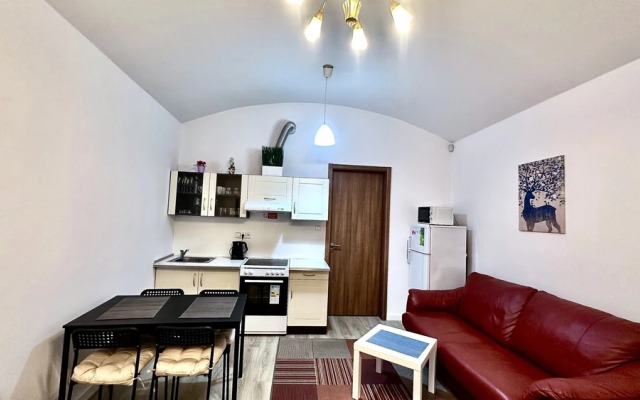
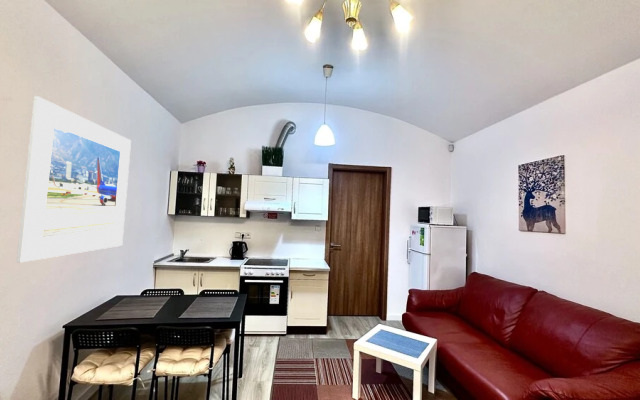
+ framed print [15,95,132,264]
